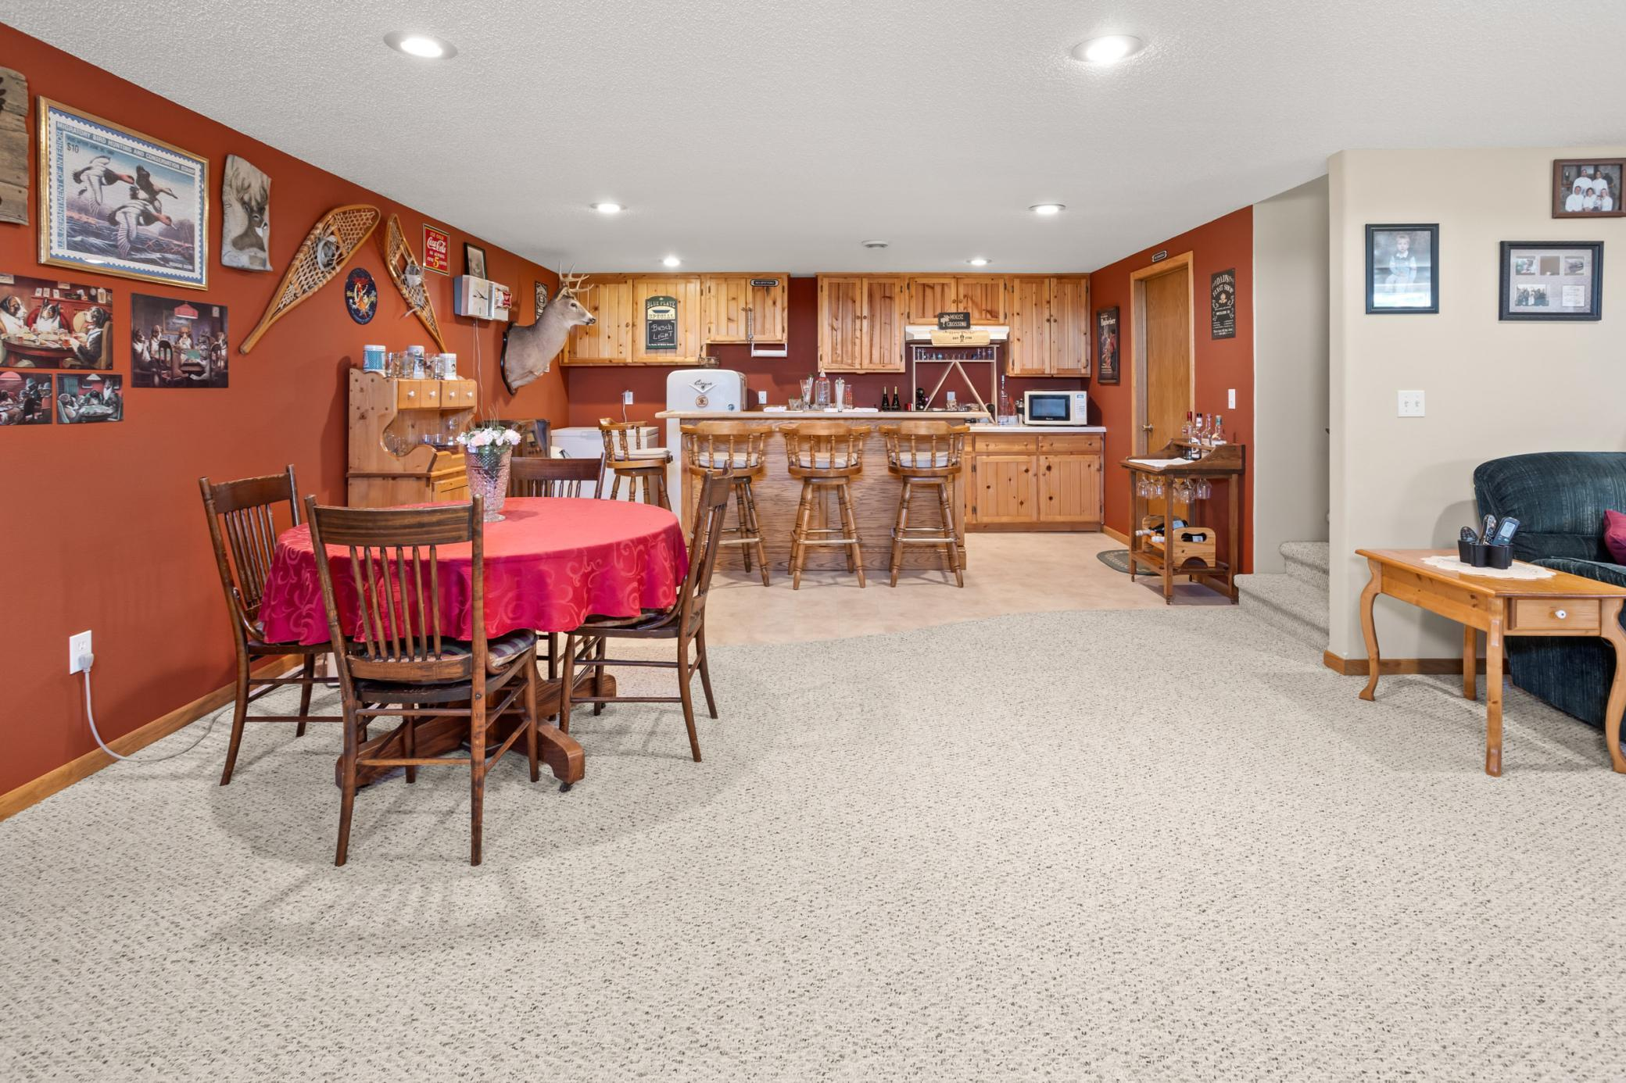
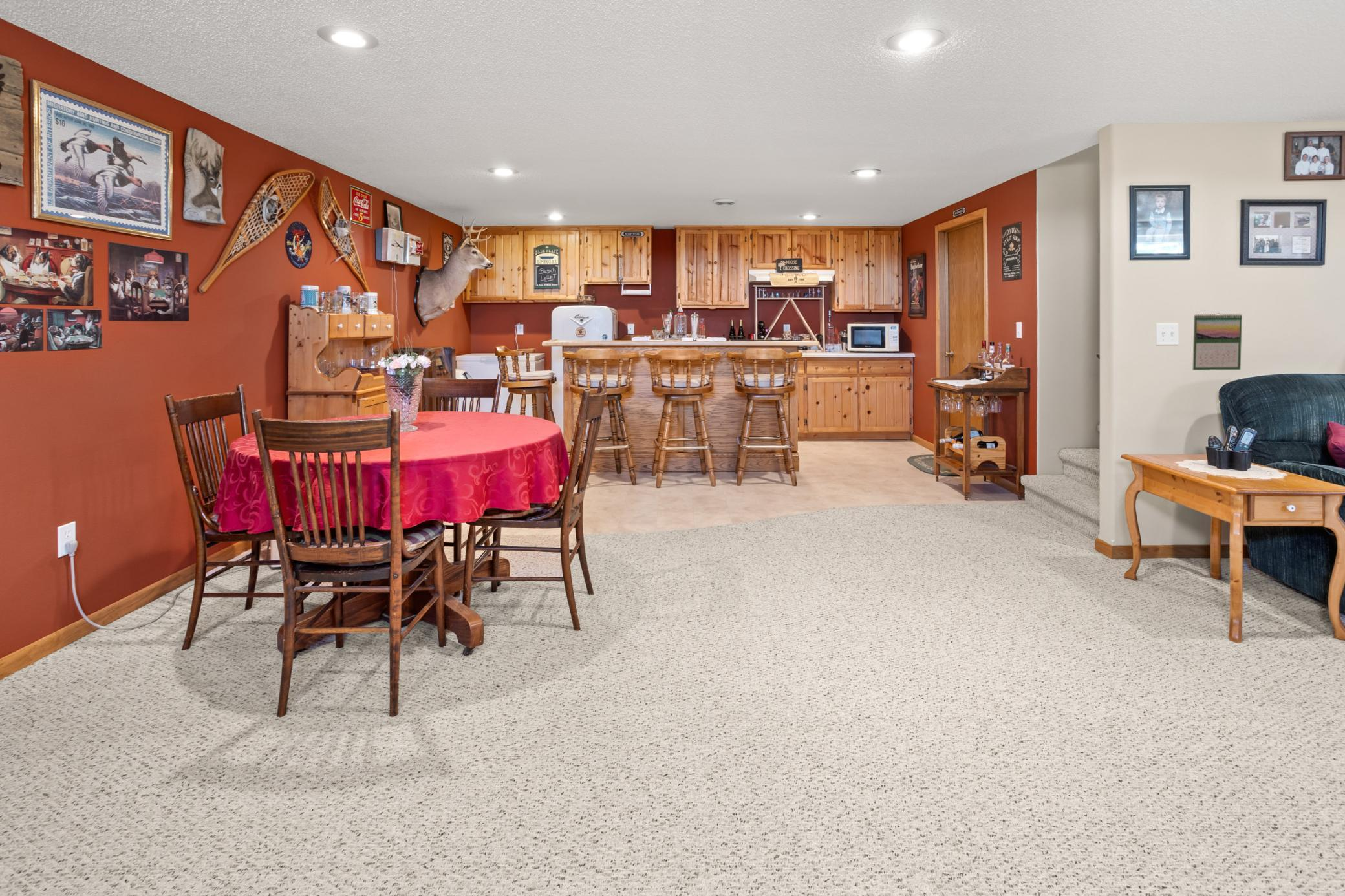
+ calendar [1192,312,1243,371]
